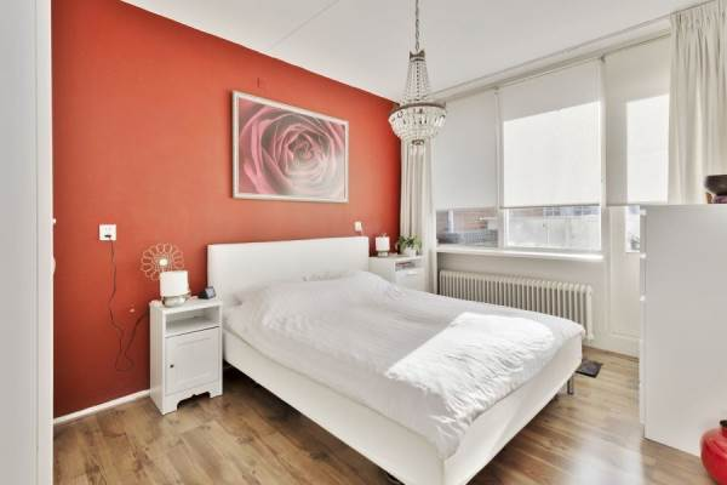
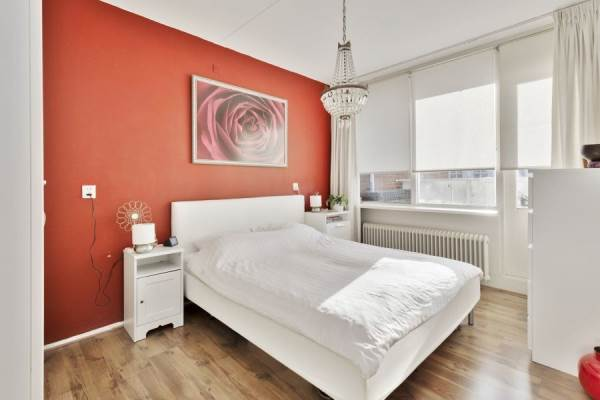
- bag [576,354,603,376]
